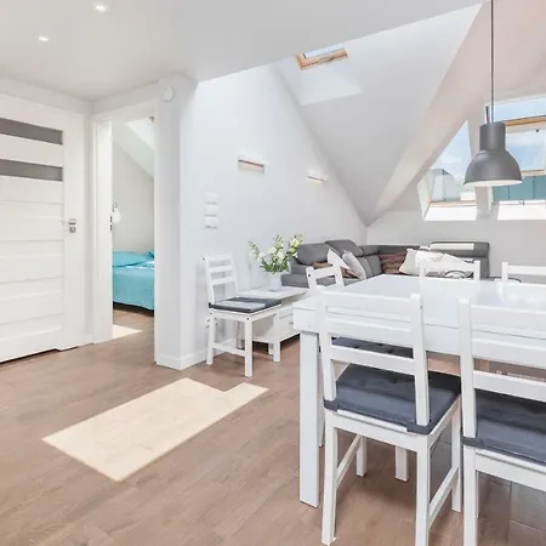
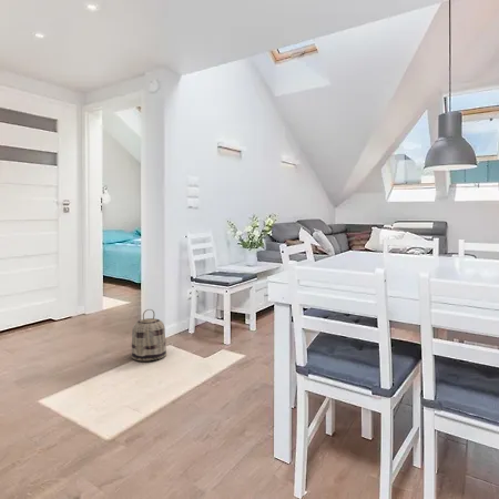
+ basket [131,308,167,363]
